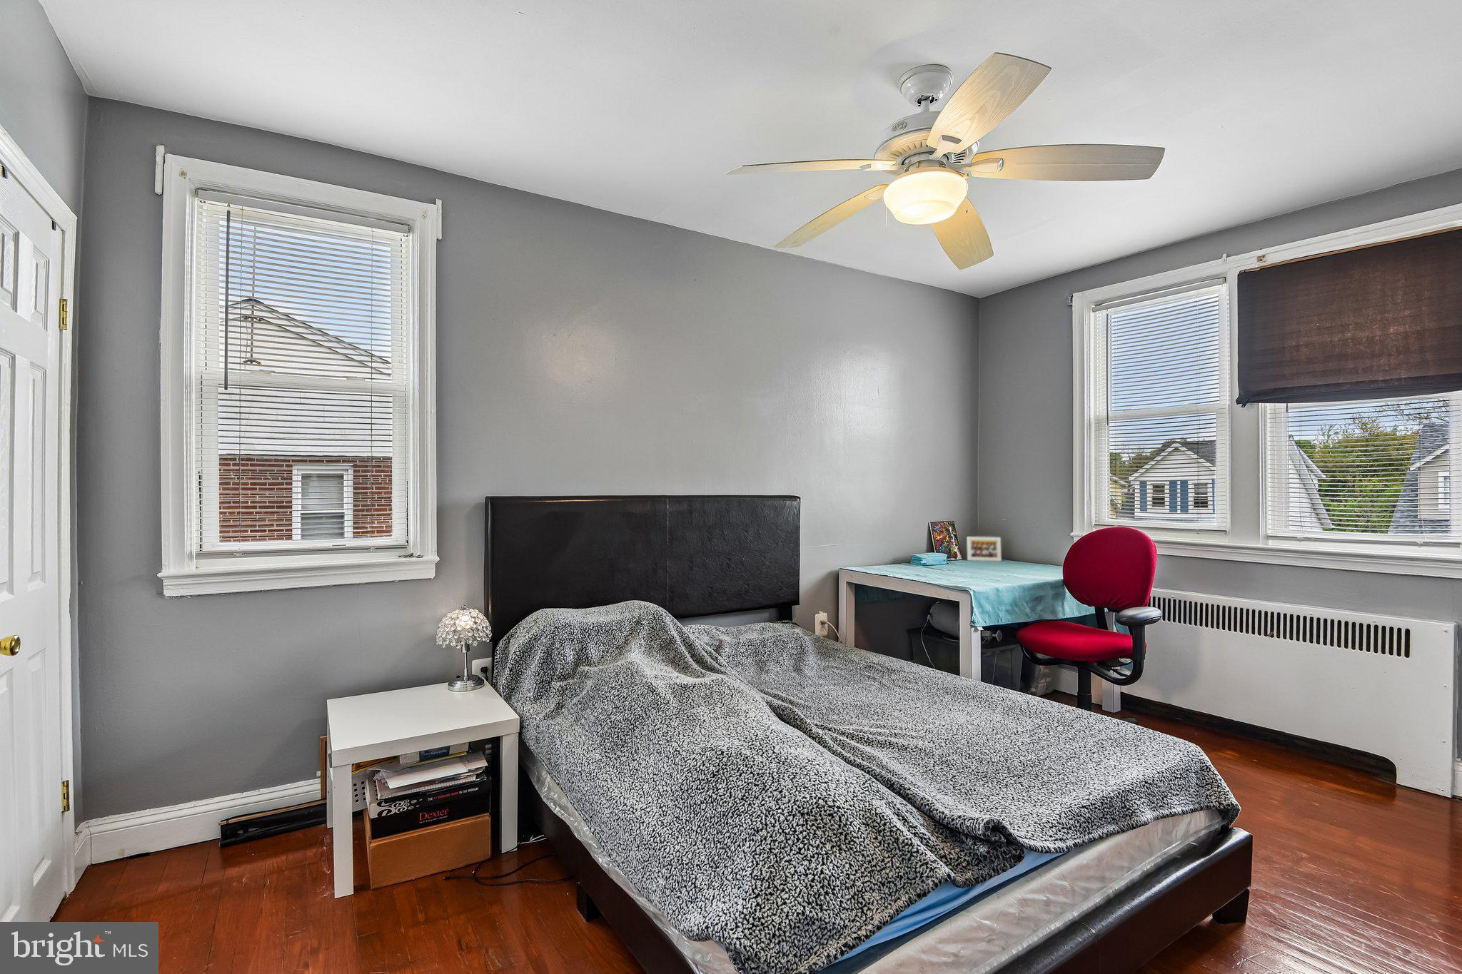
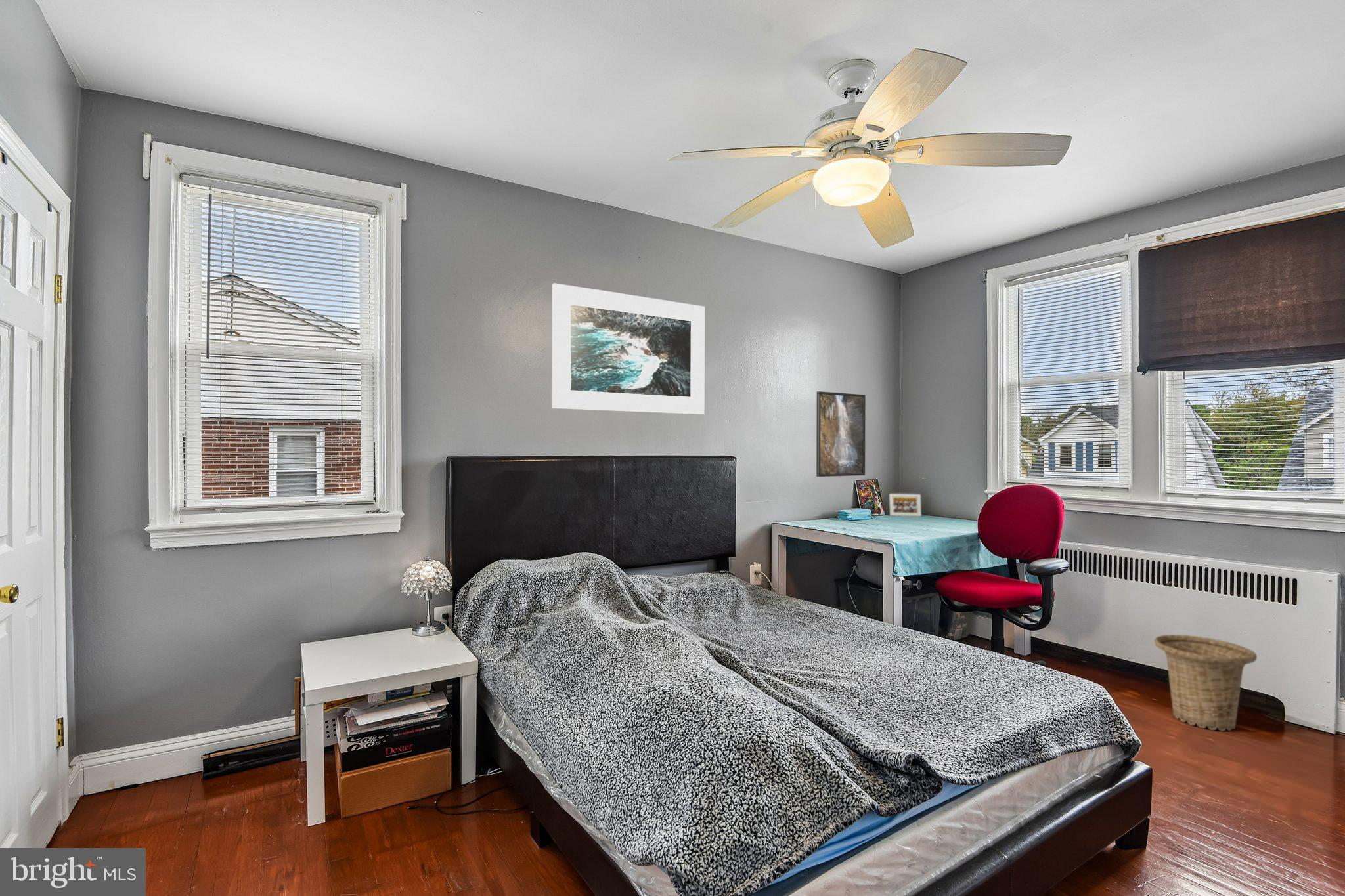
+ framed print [816,391,866,477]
+ basket [1154,634,1258,732]
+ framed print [551,282,705,415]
